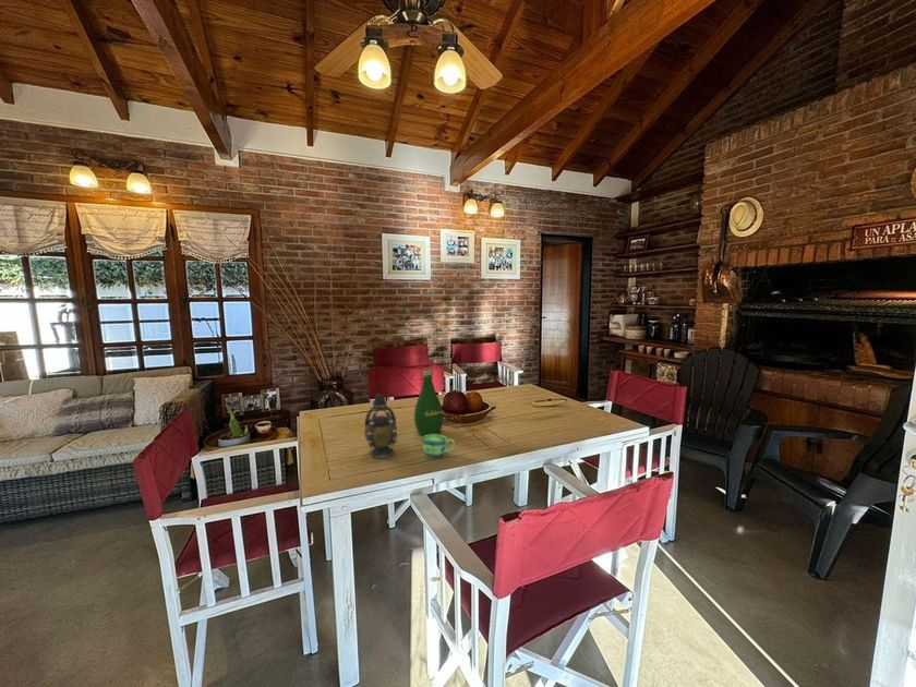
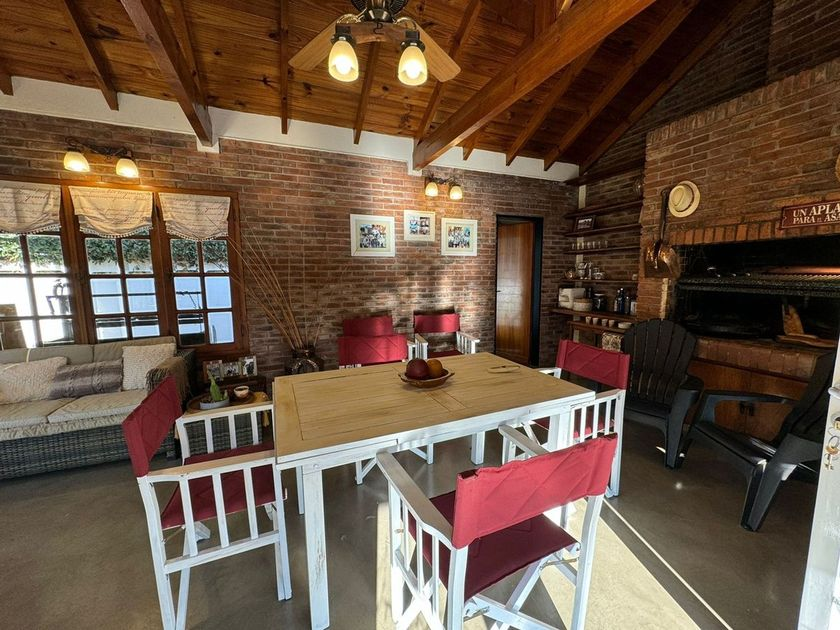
- teapot [363,393,398,459]
- cup [422,434,456,458]
- bottle [413,367,444,437]
